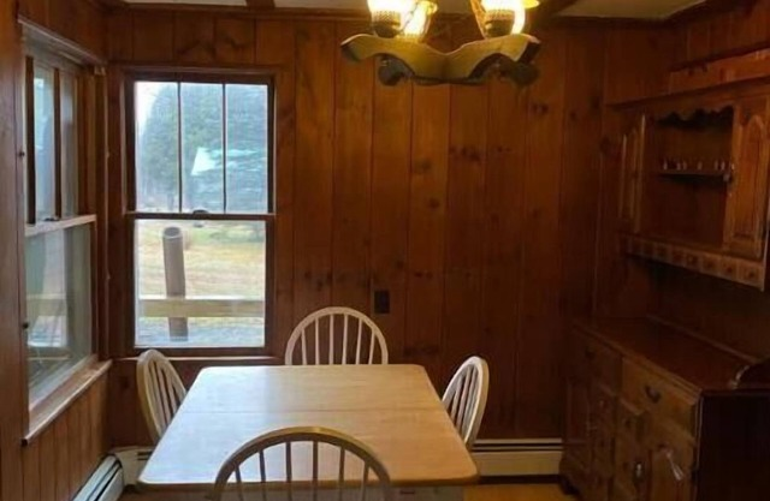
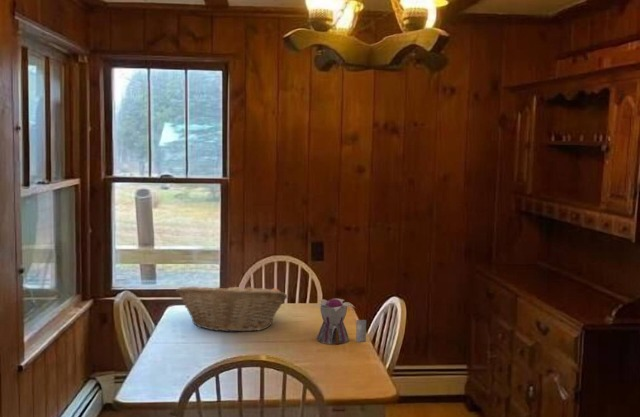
+ teapot [312,297,367,346]
+ fruit basket [175,281,288,333]
